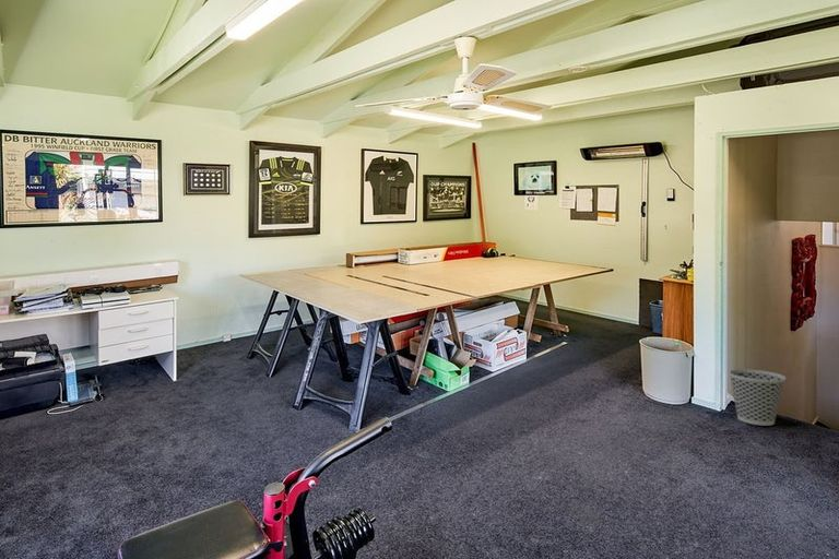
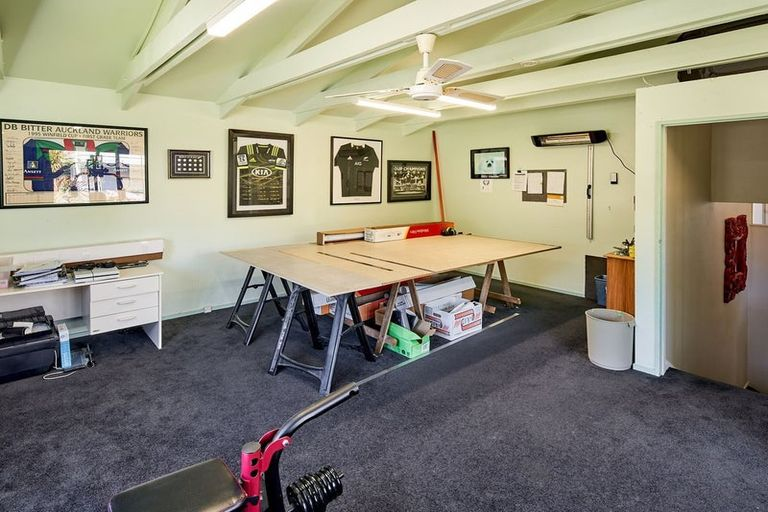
- wastebasket [728,368,787,427]
